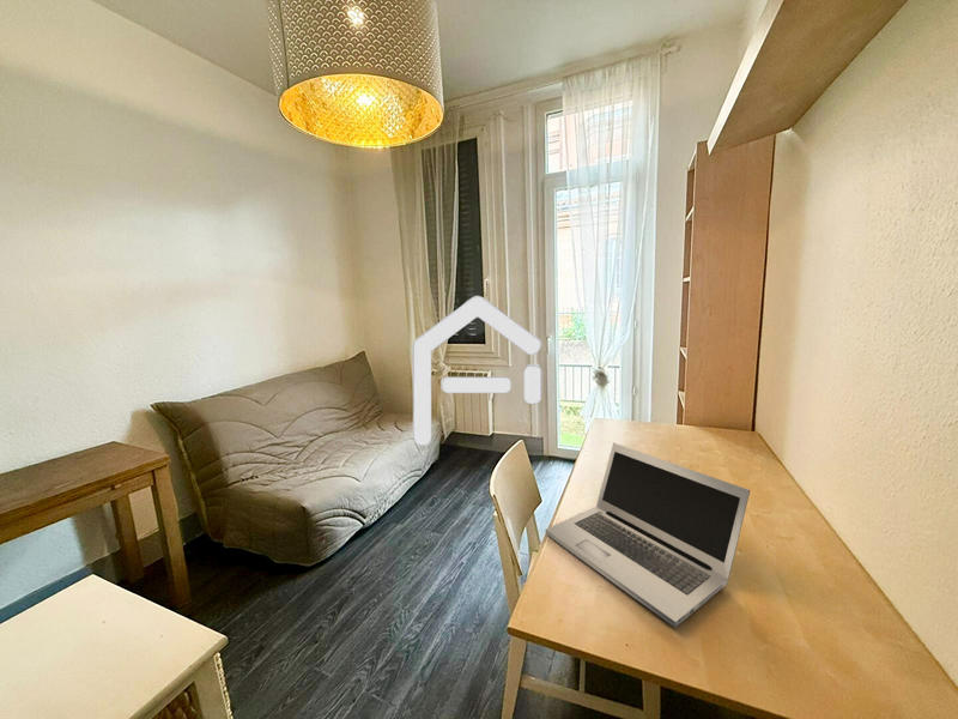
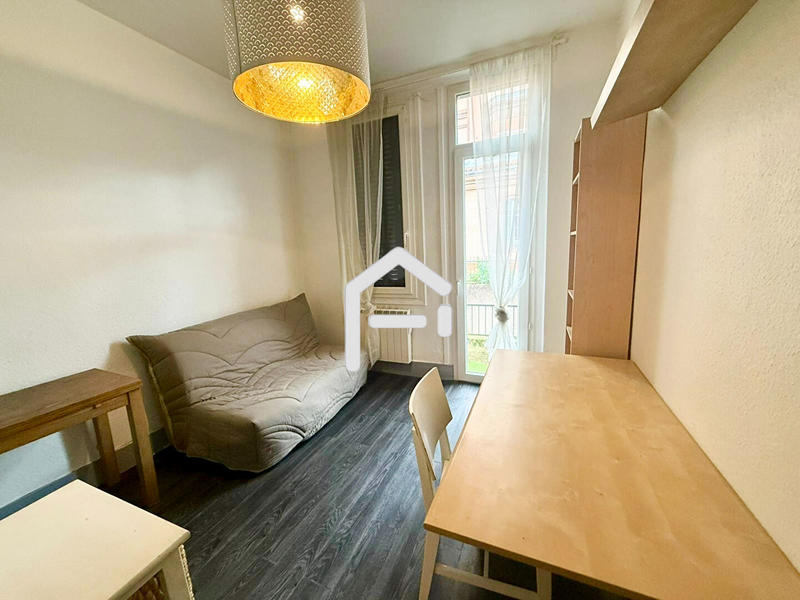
- laptop [545,442,752,628]
